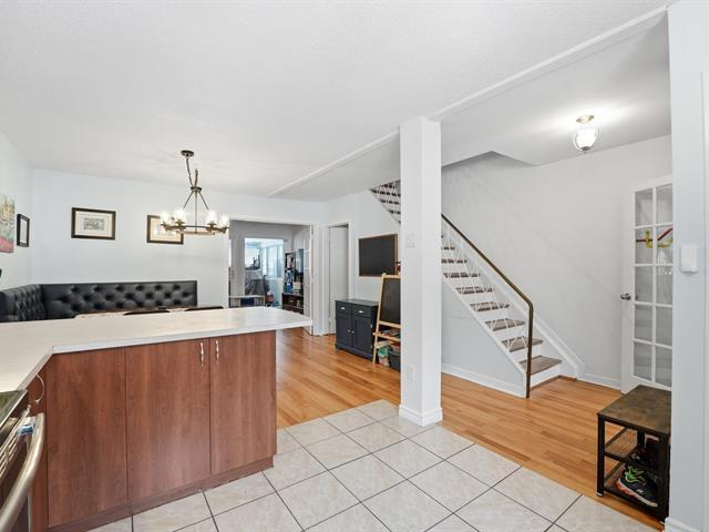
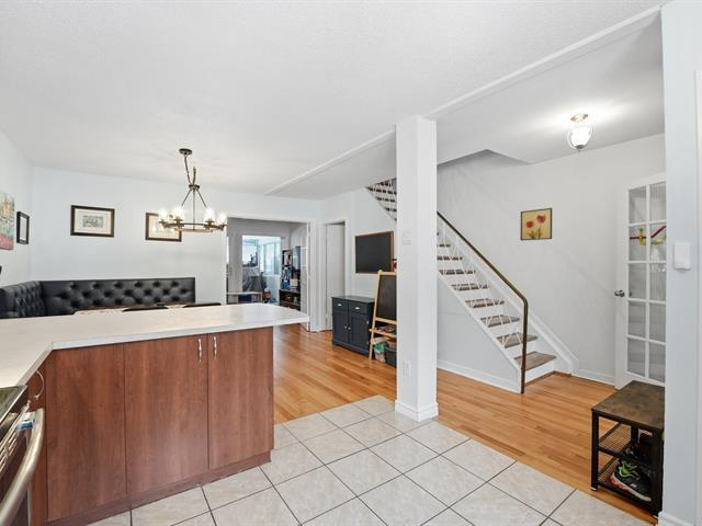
+ wall art [520,207,553,241]
